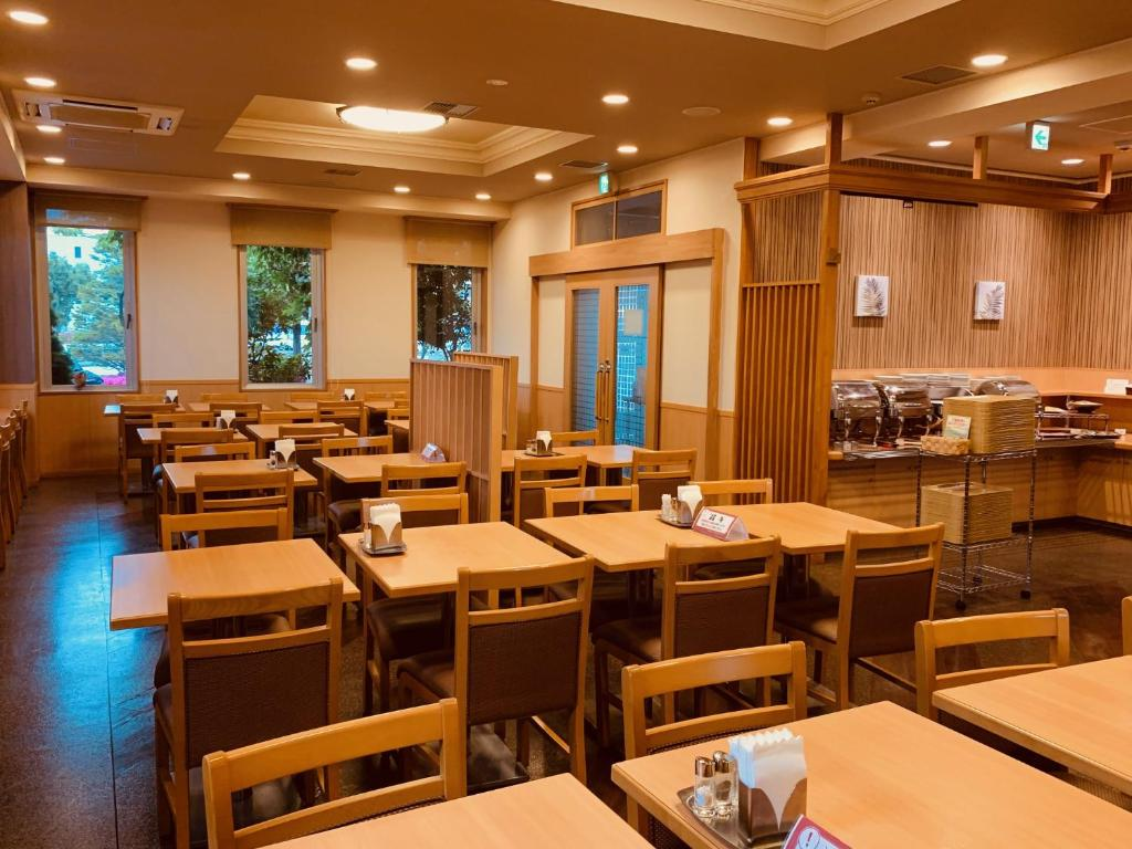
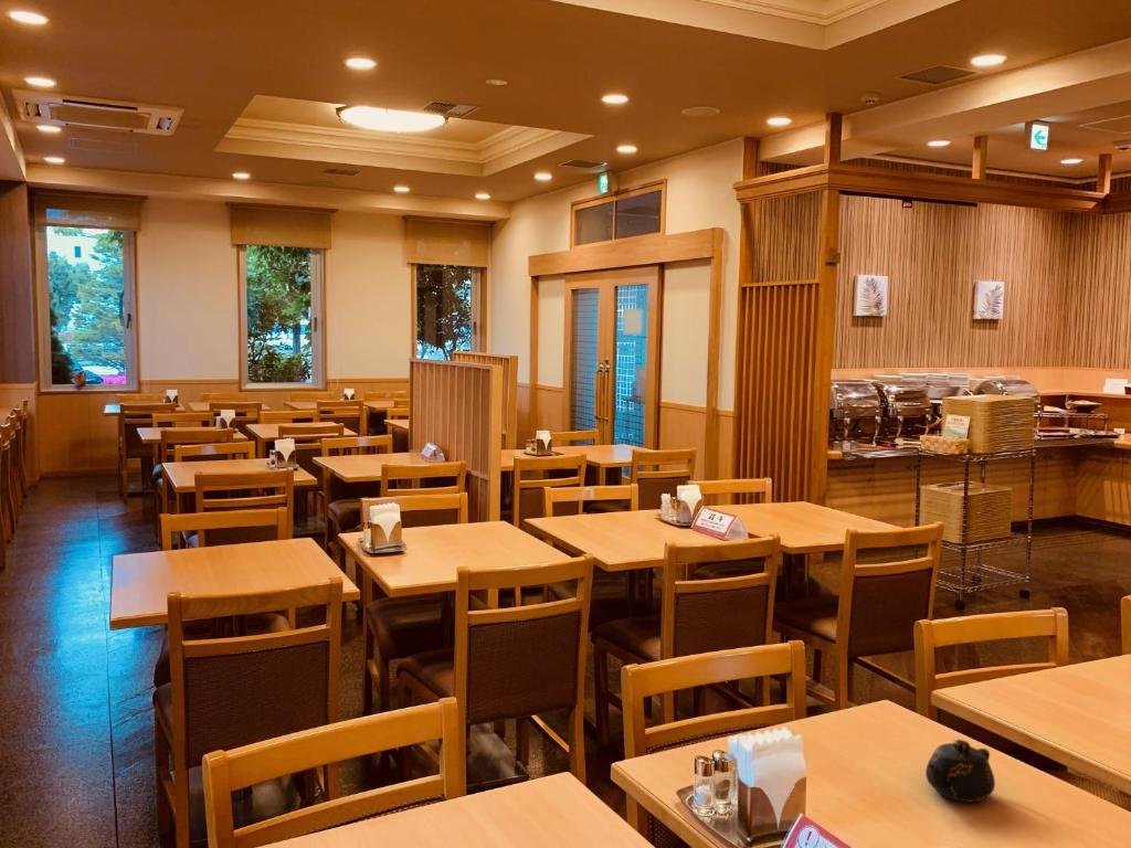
+ teapot [924,739,996,804]
